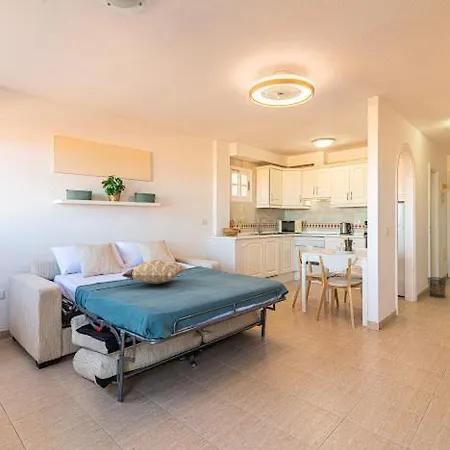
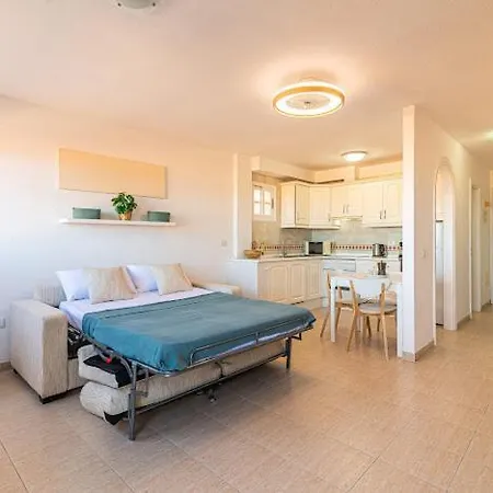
- waste bin [426,276,448,299]
- decorative pillow [121,258,187,285]
